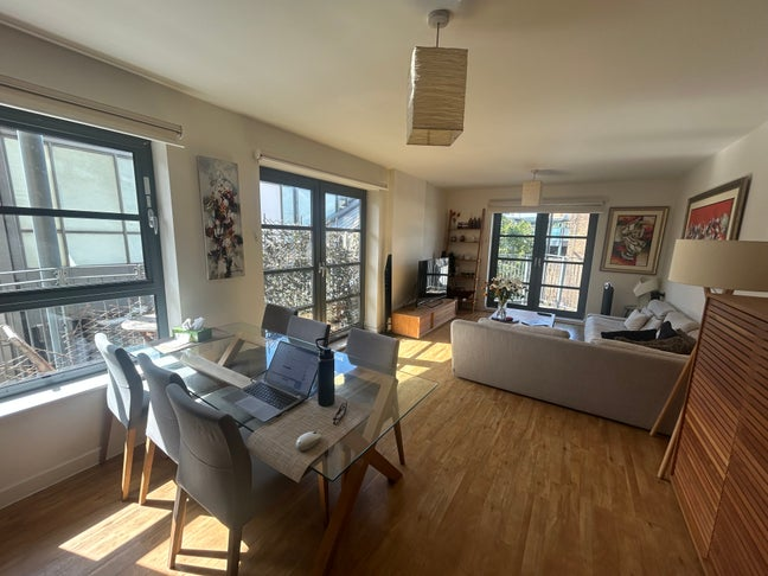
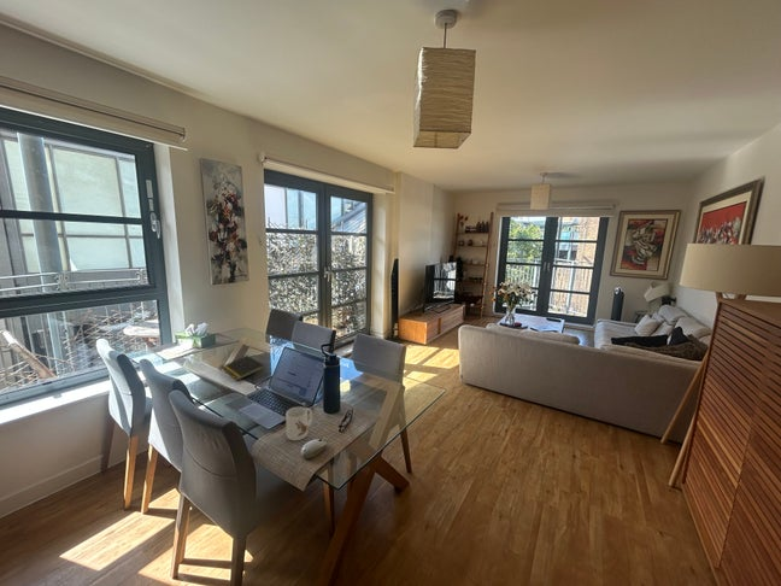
+ mug [284,405,313,441]
+ notepad [219,354,266,381]
